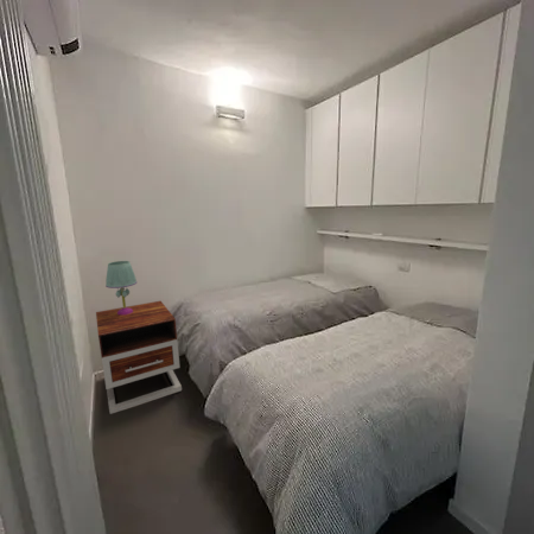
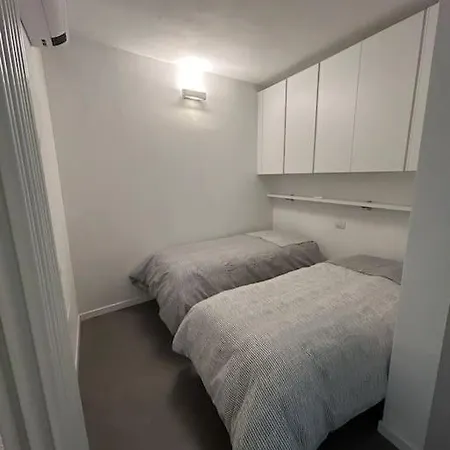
- nightstand [95,300,183,415]
- table lamp [104,260,138,314]
